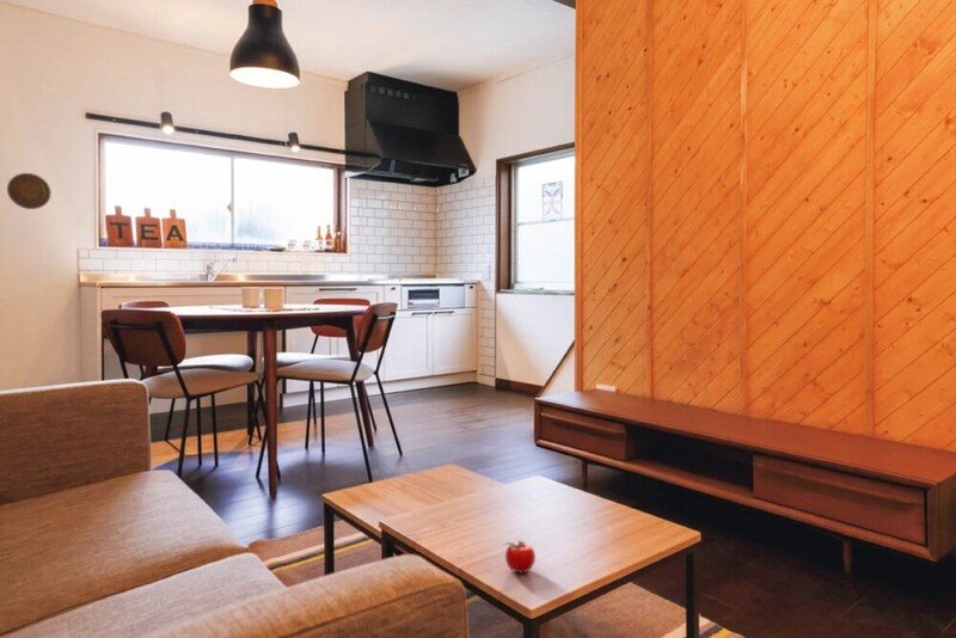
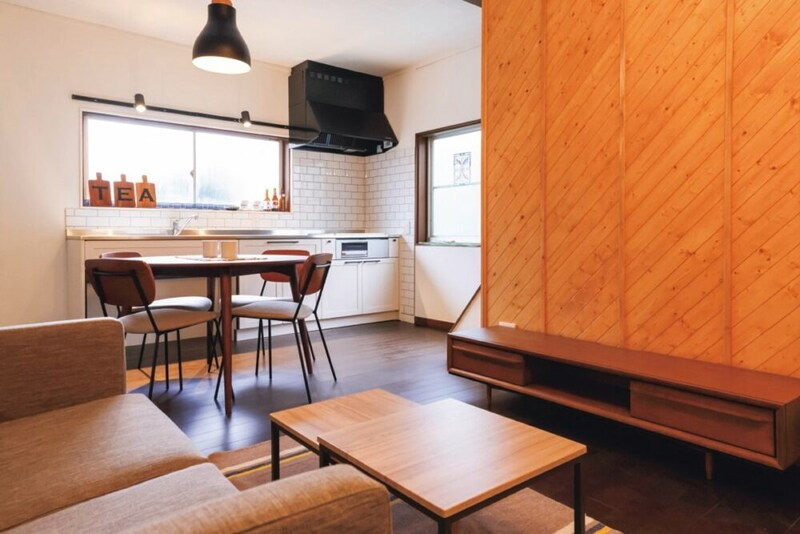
- decorative plate [6,172,53,210]
- apple [502,539,537,575]
